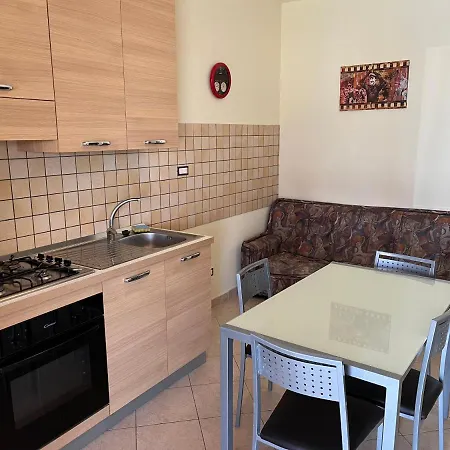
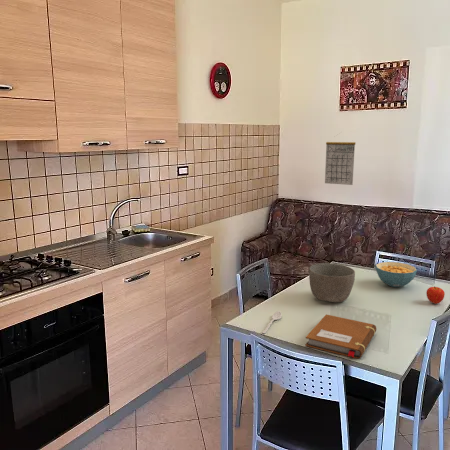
+ bowl [308,262,356,303]
+ calendar [324,132,357,186]
+ fruit [425,285,446,305]
+ notebook [304,313,377,360]
+ cereal bowl [375,261,418,288]
+ spoon [261,310,283,334]
